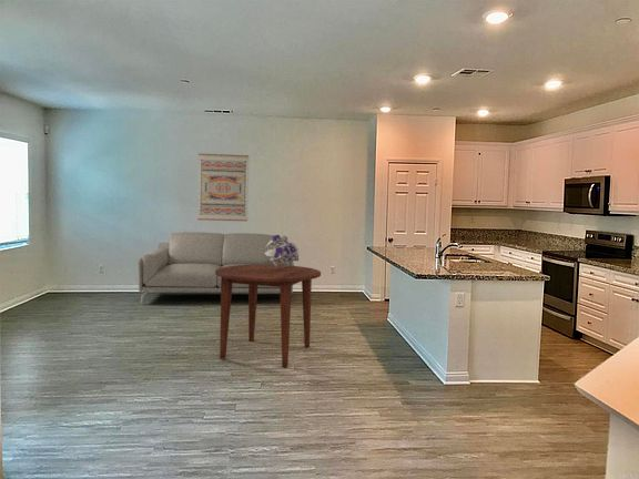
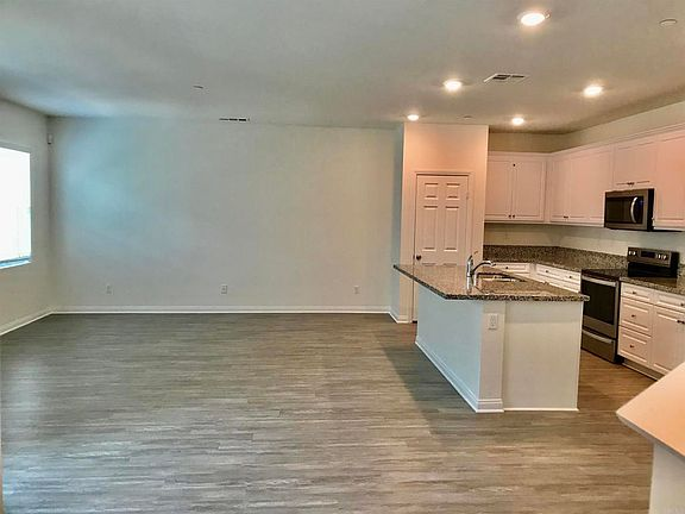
- dining table [215,265,322,368]
- bouquet [264,234,301,267]
- wall art [196,152,250,223]
- sofa [136,231,295,304]
